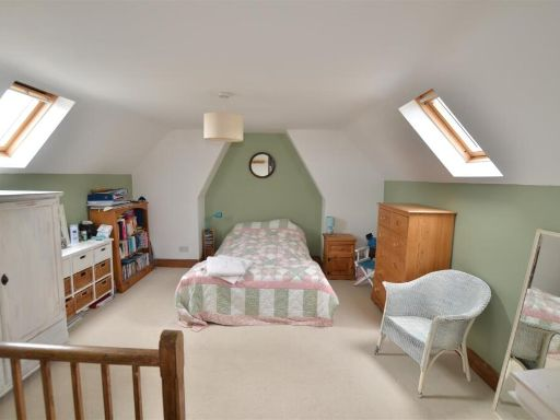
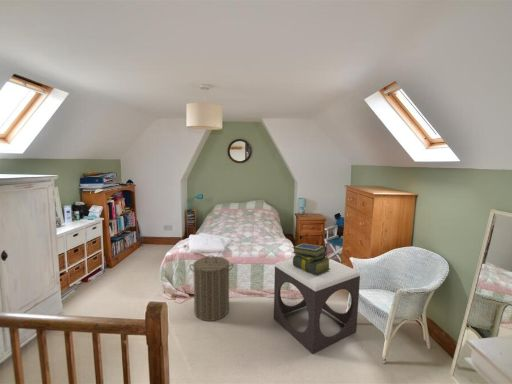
+ footstool [273,258,361,355]
+ stack of books [292,242,332,275]
+ laundry hamper [188,254,234,322]
